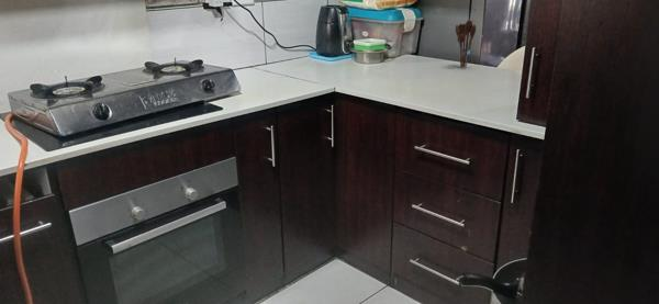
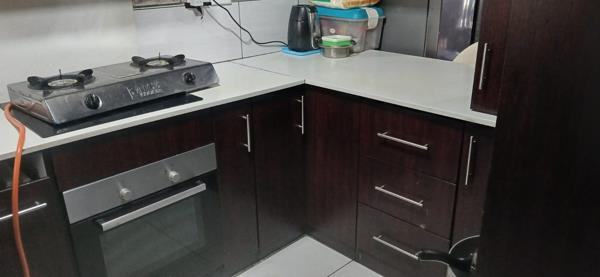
- utensil holder [455,19,477,68]
